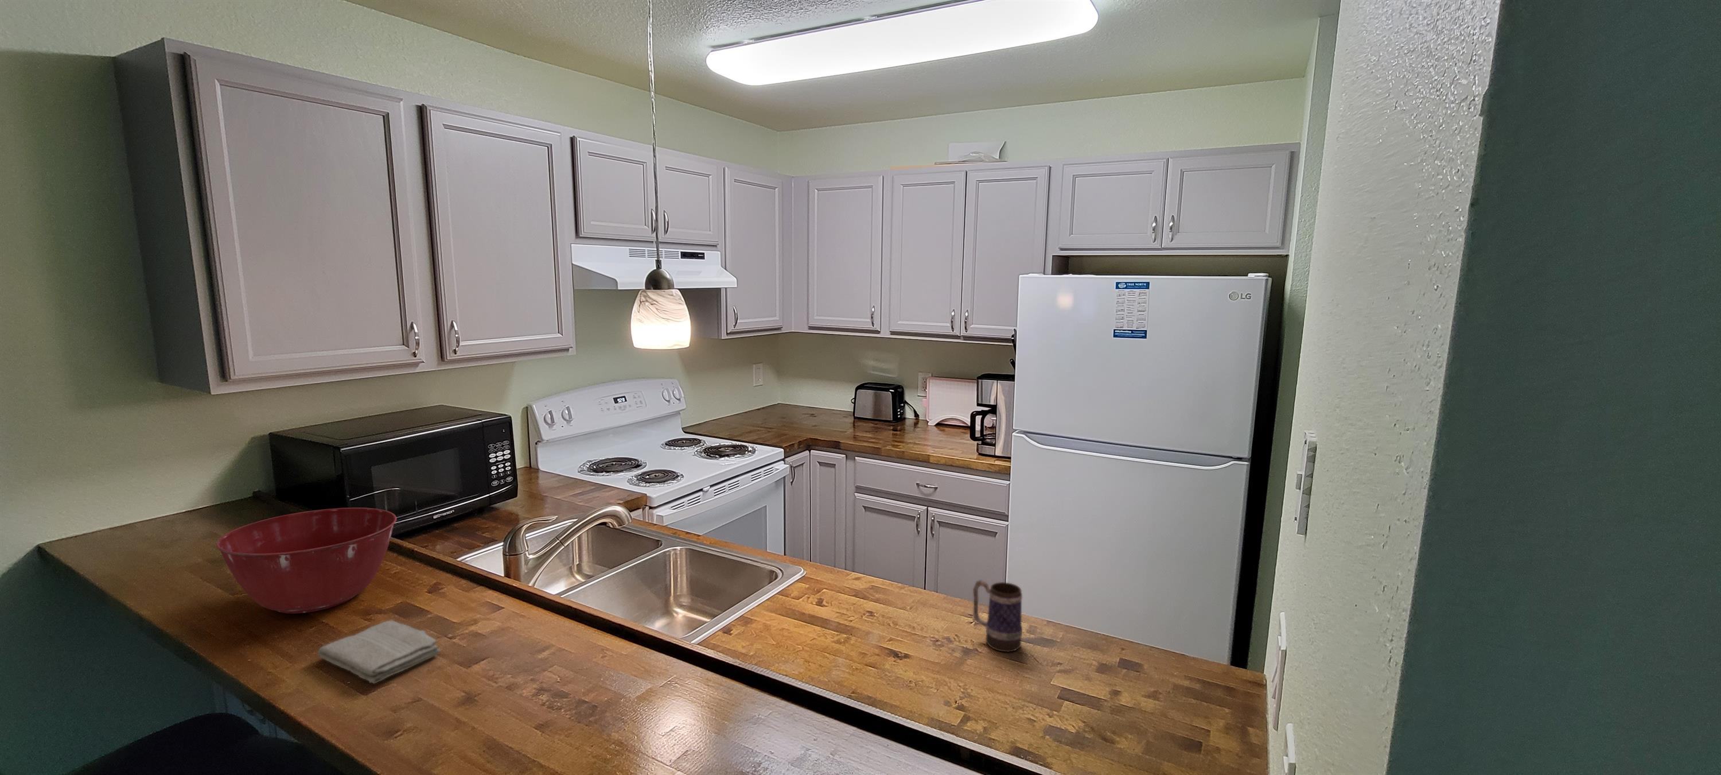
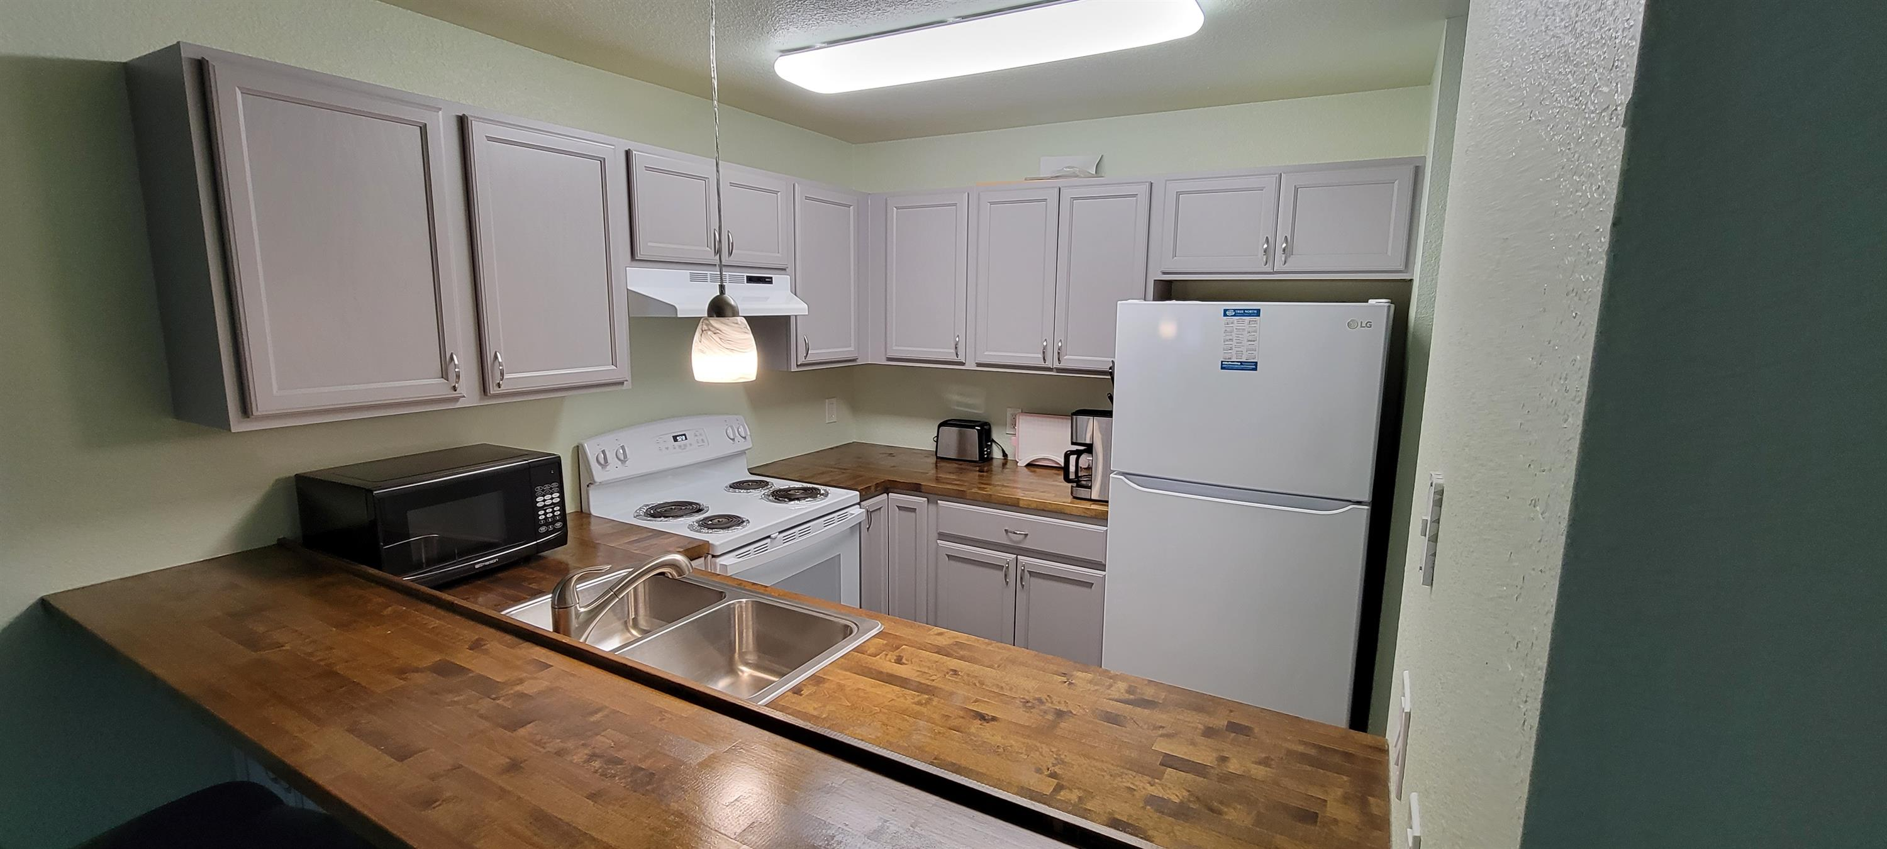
- mug [972,580,1023,653]
- washcloth [317,620,441,684]
- mixing bowl [216,507,397,615]
